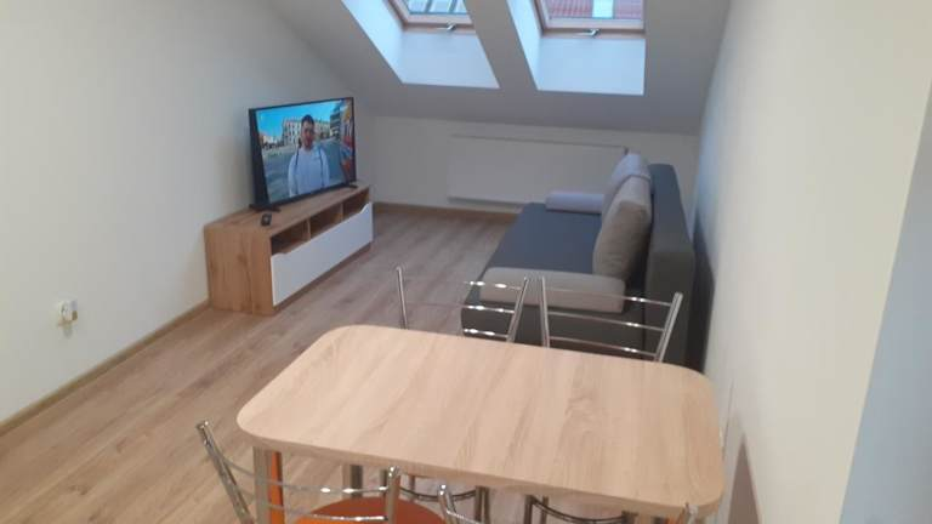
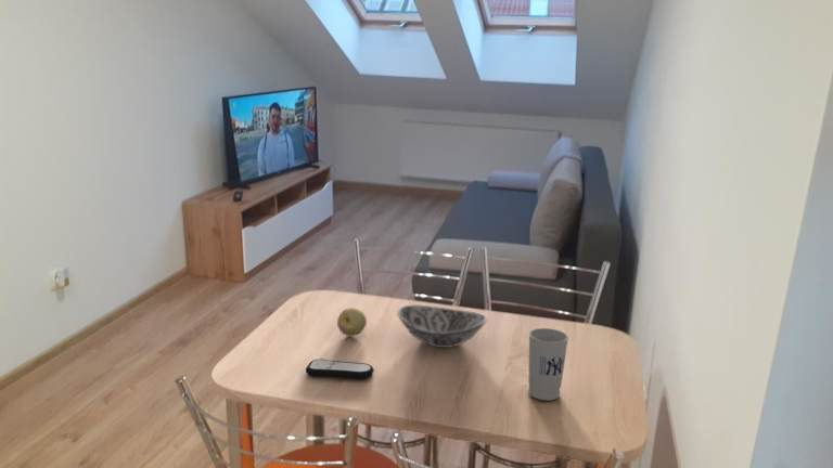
+ fruit [336,307,368,337]
+ decorative bowl [396,303,489,349]
+ cup [527,327,569,402]
+ remote control [305,359,374,380]
